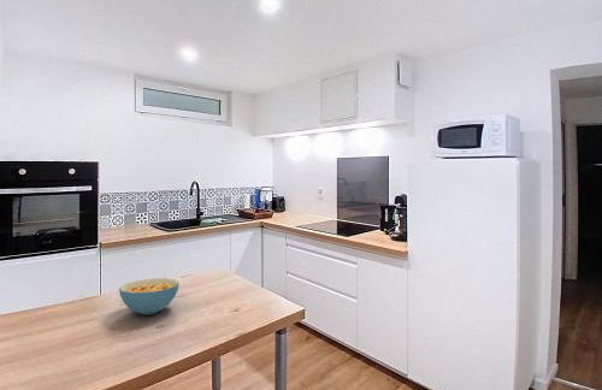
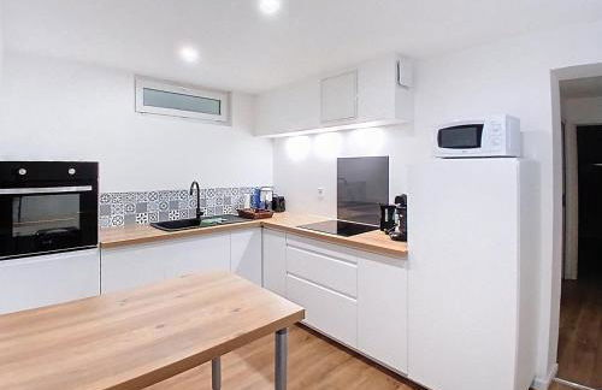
- cereal bowl [118,277,179,315]
